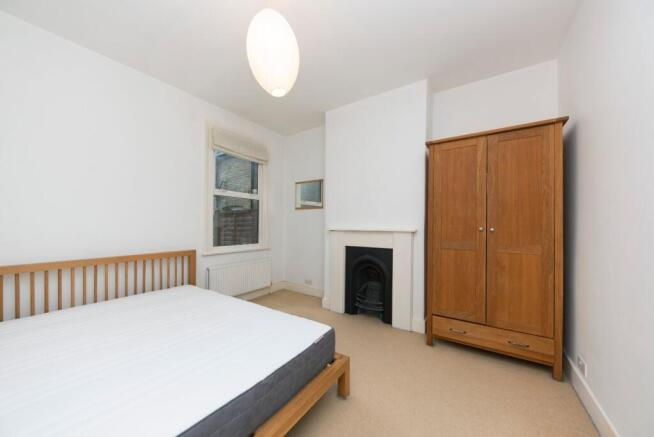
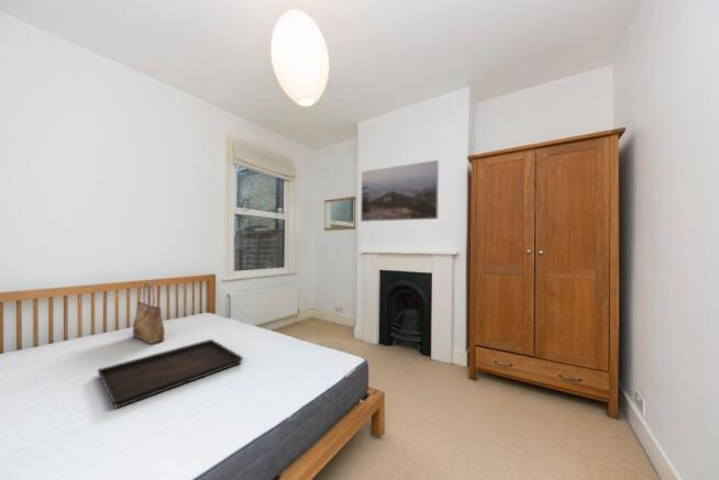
+ tote bag [132,281,166,345]
+ serving tray [97,338,244,410]
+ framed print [360,159,440,223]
